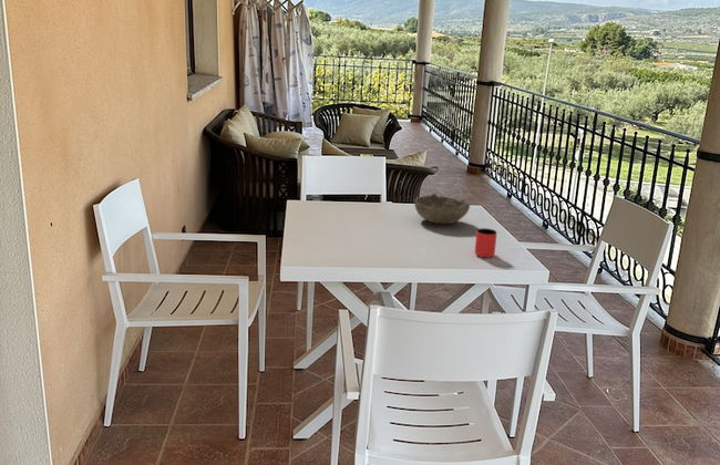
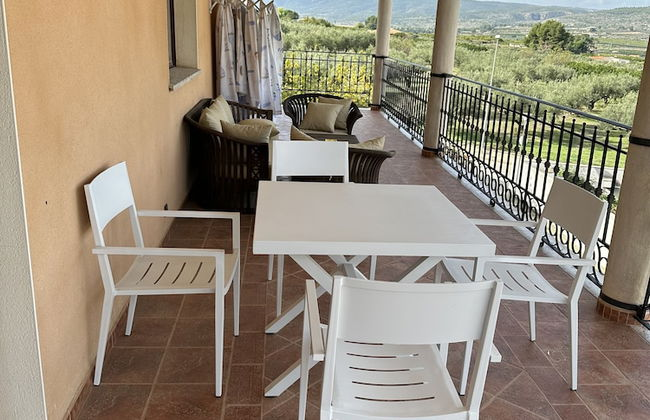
- cup [474,227,497,258]
- bowl [413,193,471,225]
